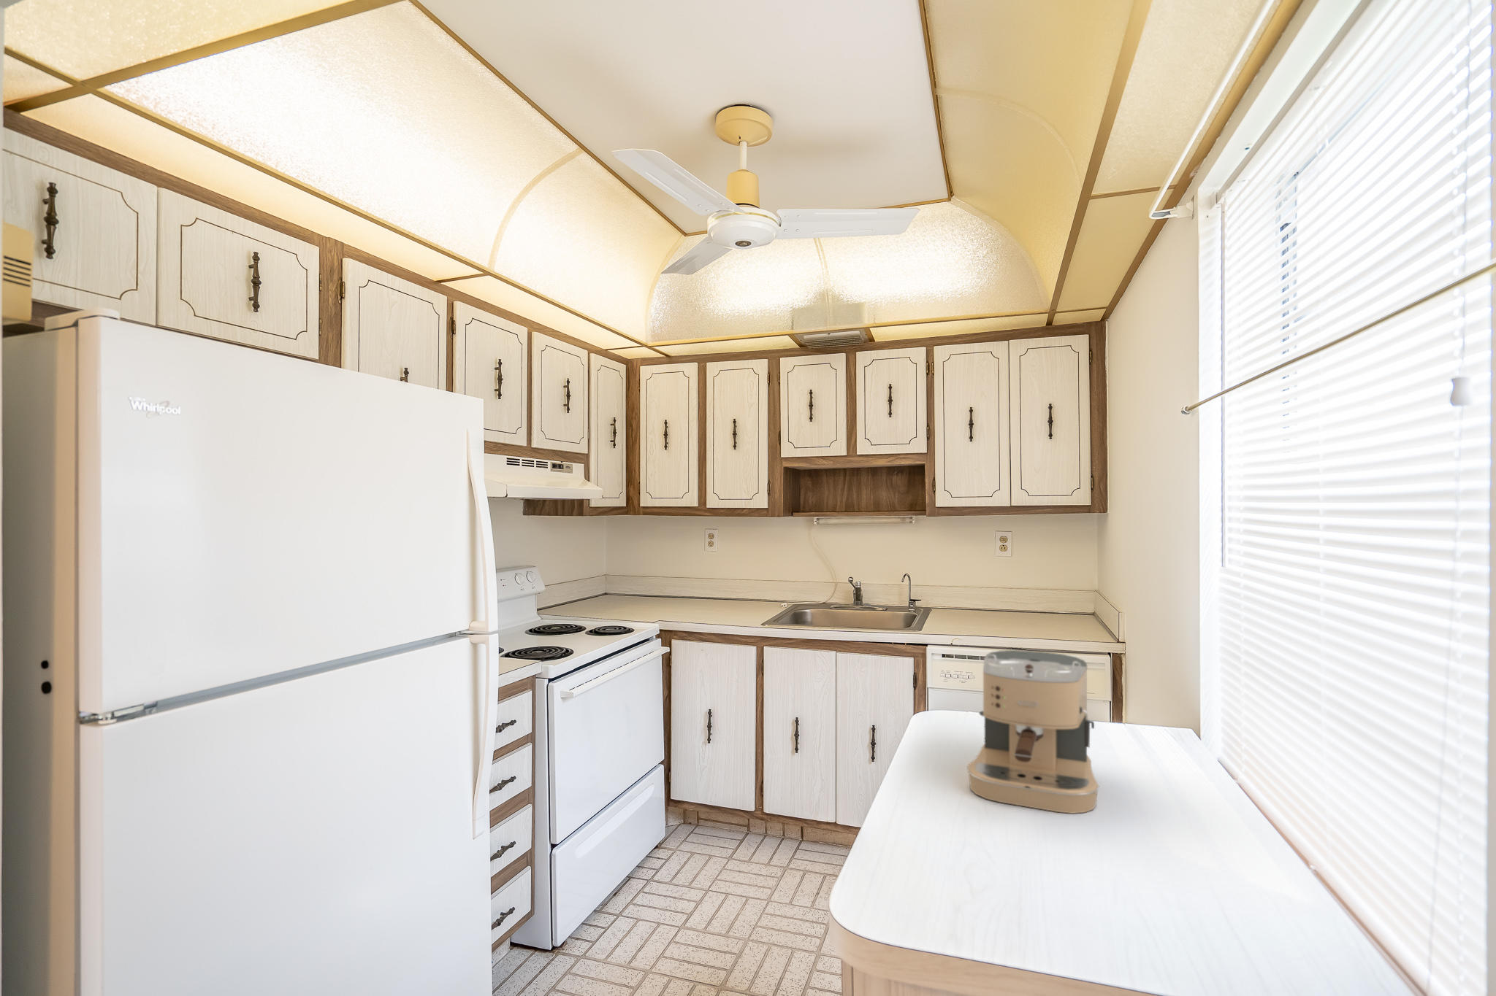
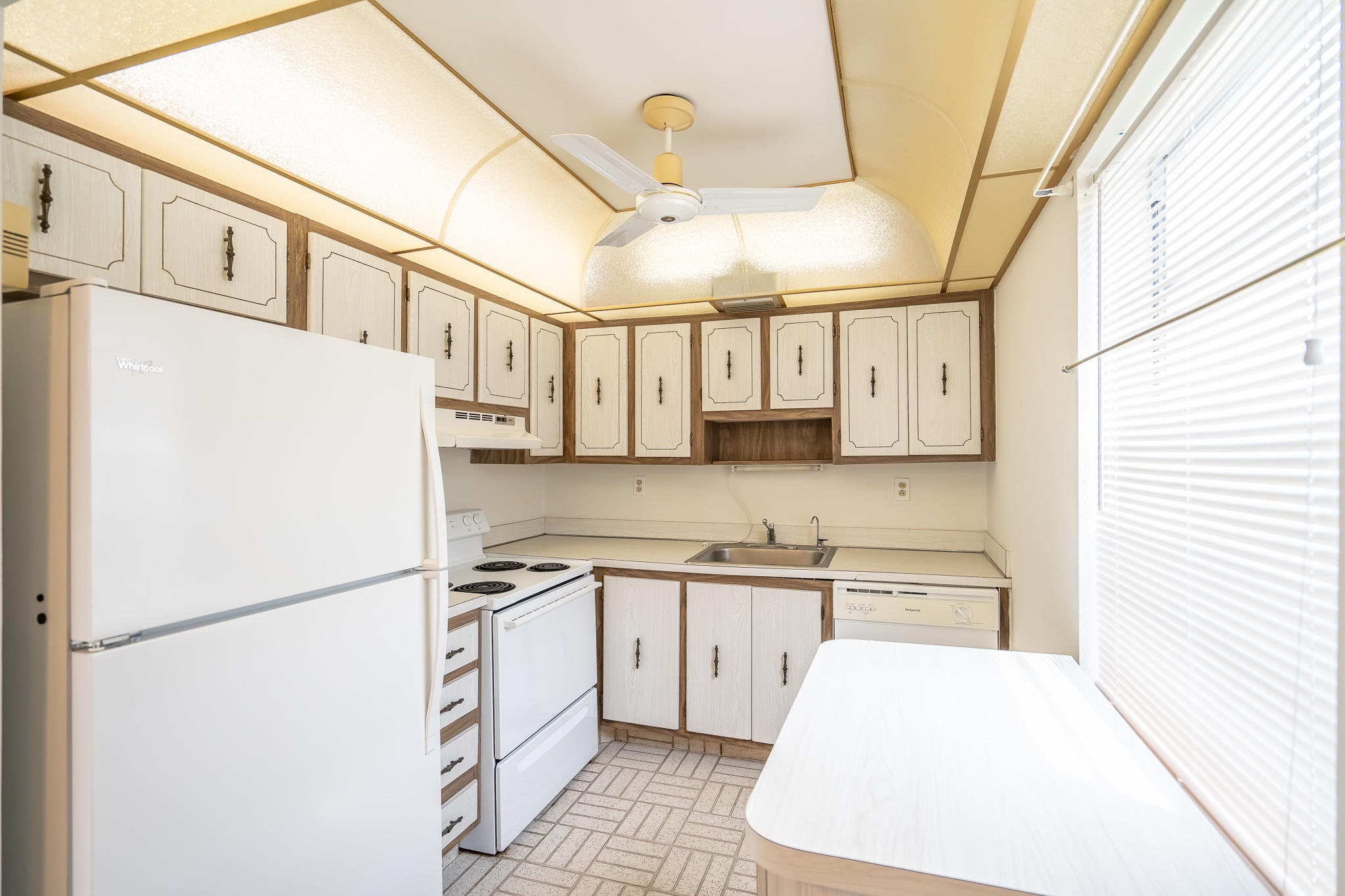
- coffee maker [967,649,1100,815]
